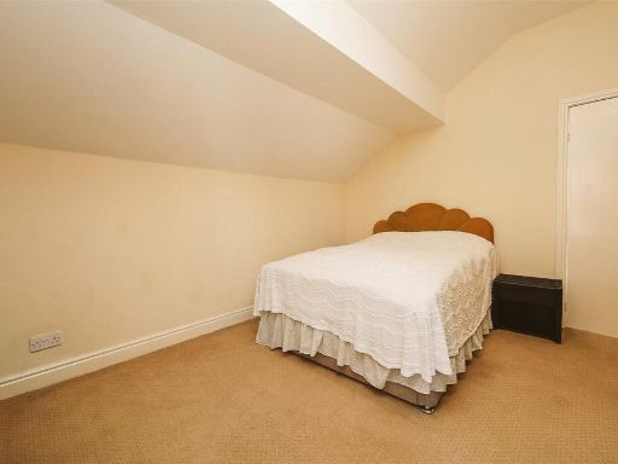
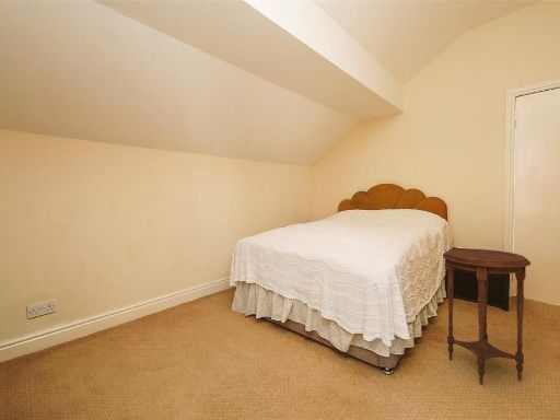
+ side table [442,247,532,385]
